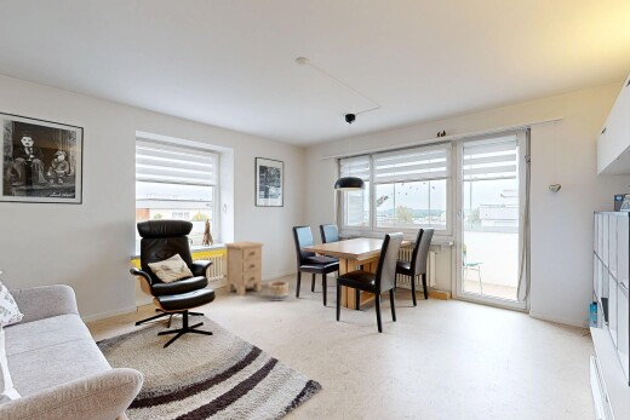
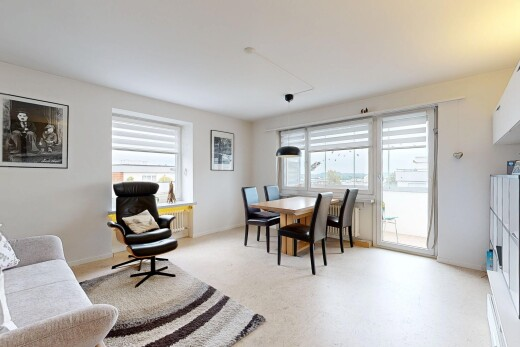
- nightstand [223,241,265,297]
- basket [267,280,290,303]
